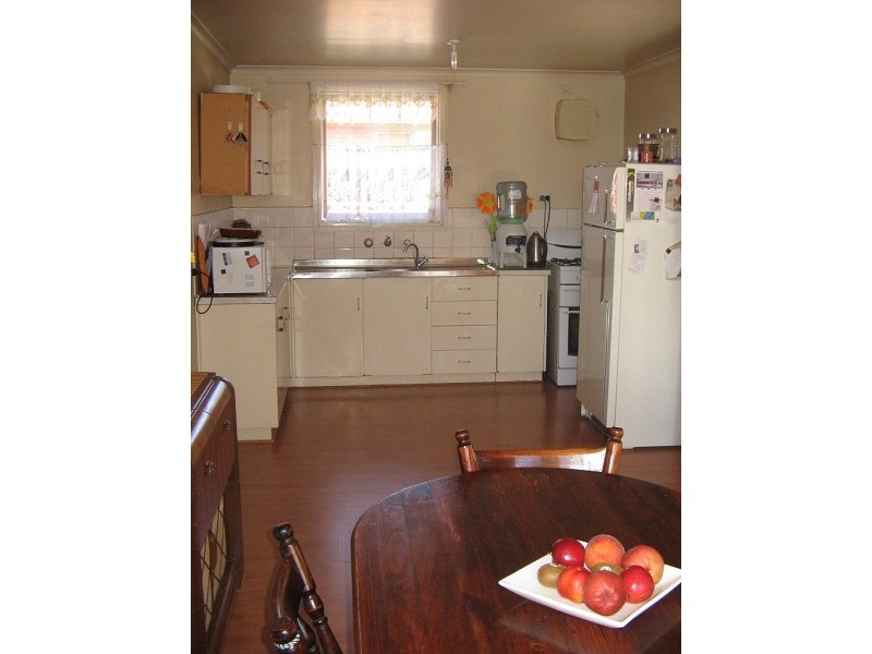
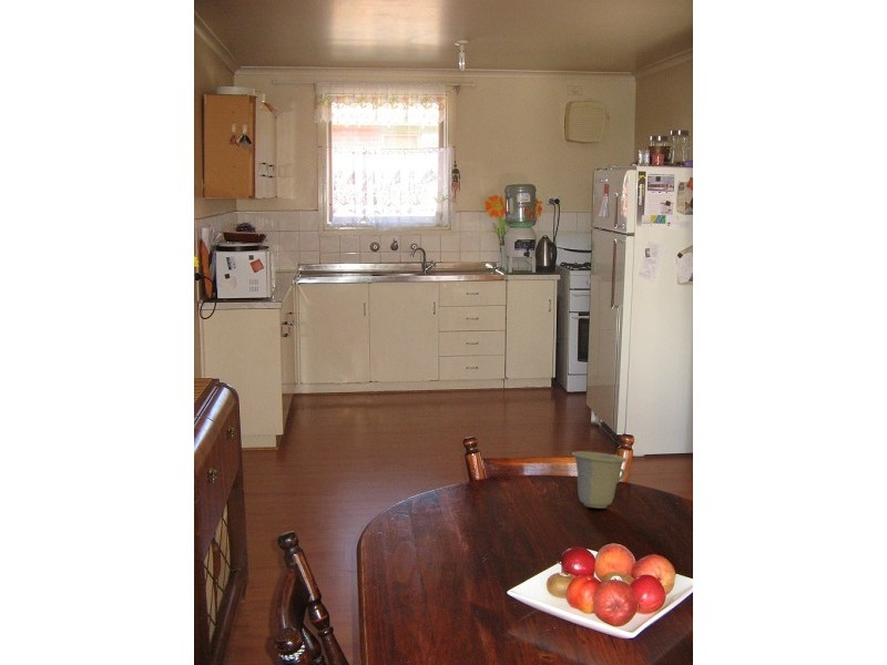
+ cup [571,450,628,509]
